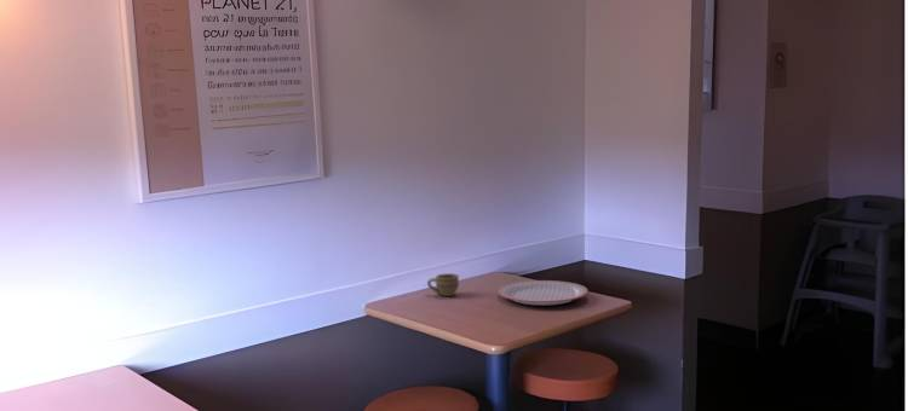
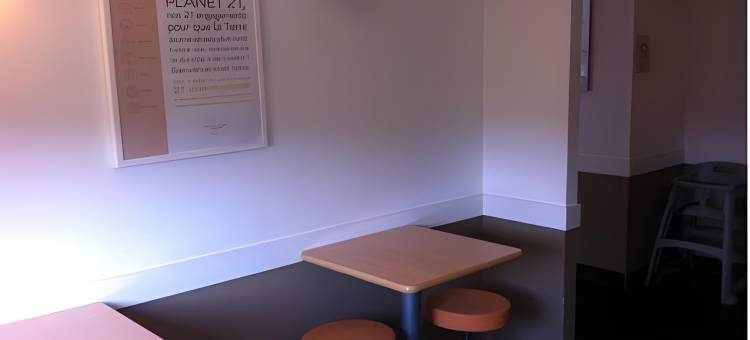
- plate [496,279,590,306]
- cup [426,272,460,297]
